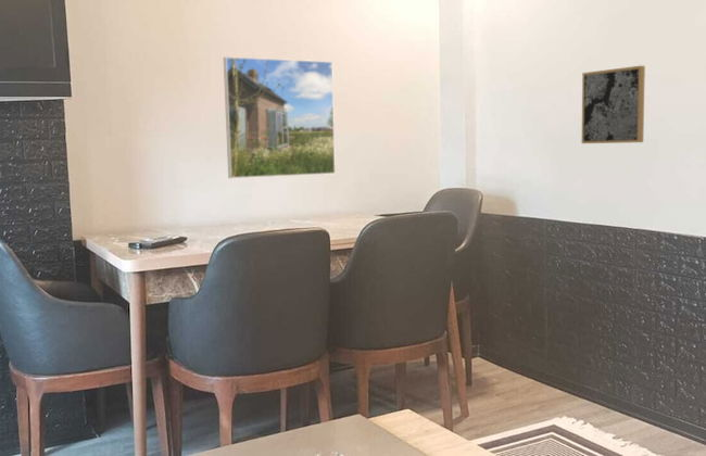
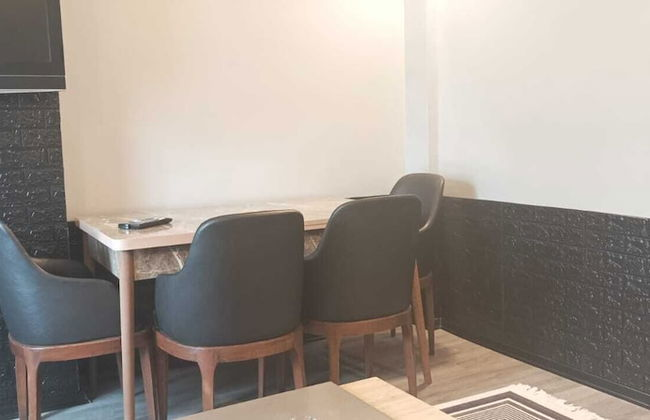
- wall art [581,64,646,144]
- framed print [223,55,337,179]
